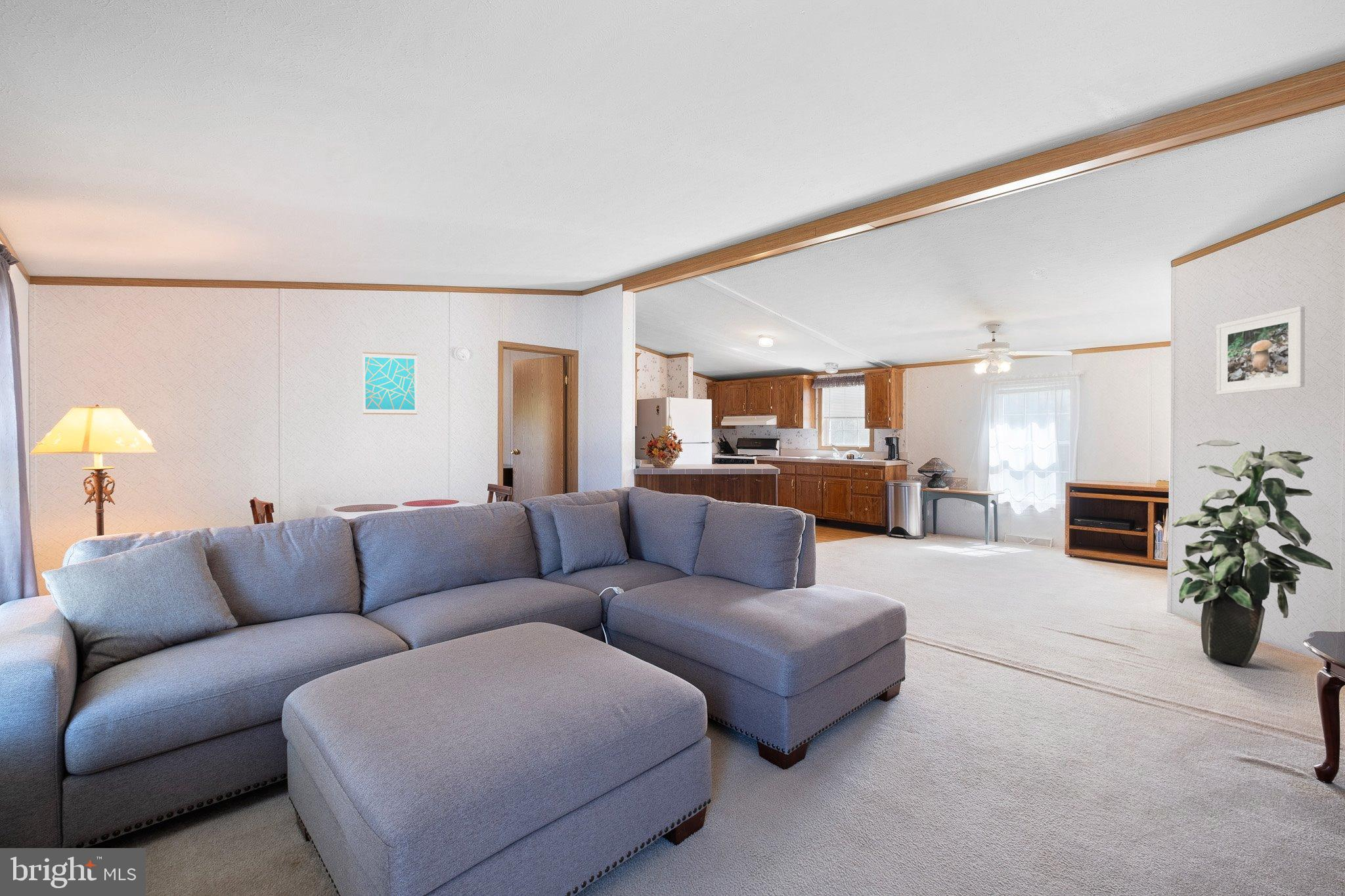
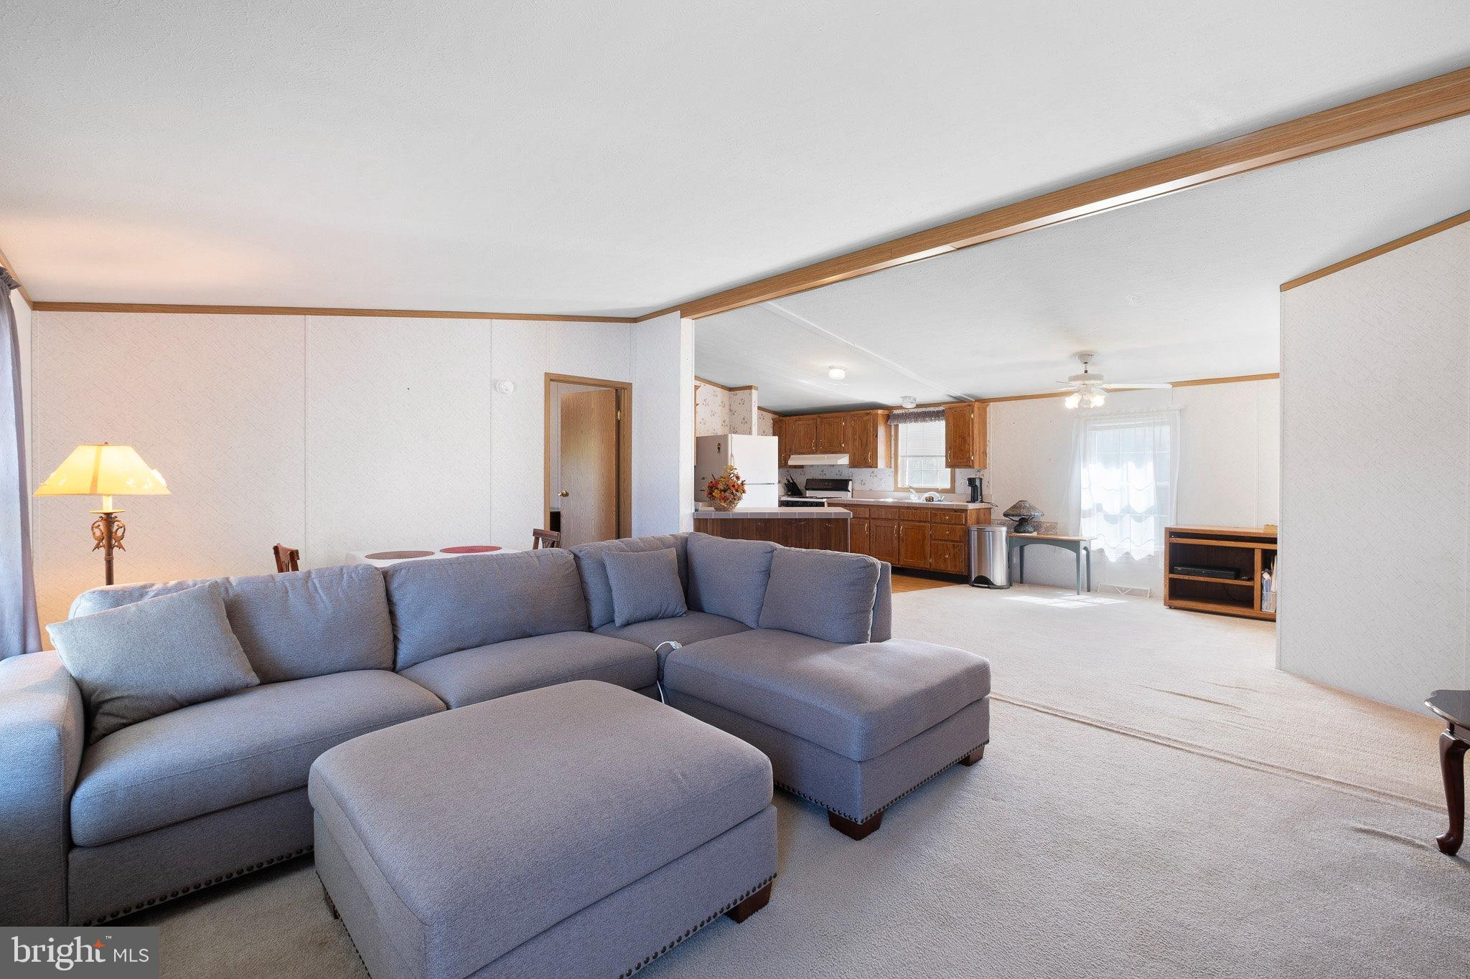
- indoor plant [1170,439,1334,667]
- wall art [362,351,418,416]
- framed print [1216,306,1306,395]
